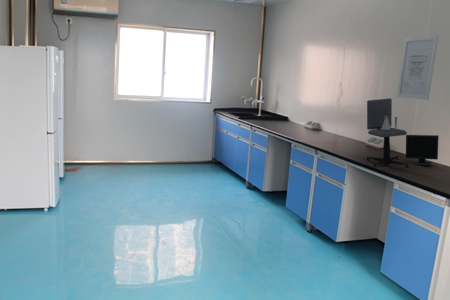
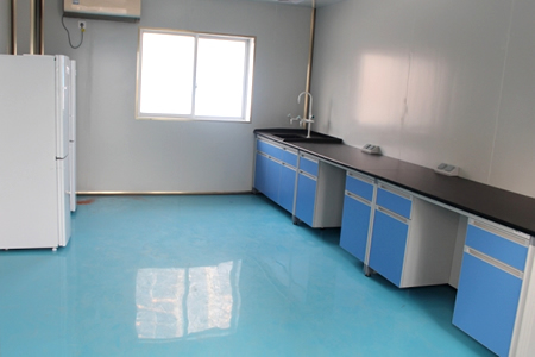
- monitor [366,97,440,169]
- wall art [396,35,439,101]
